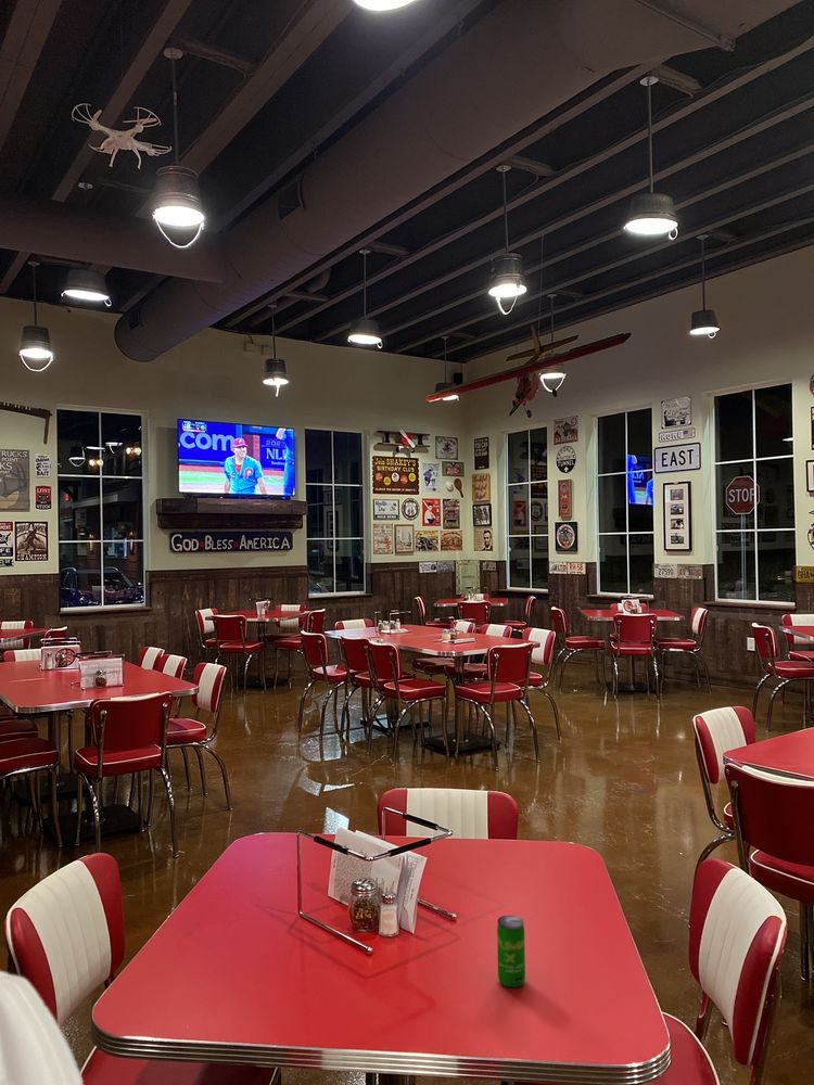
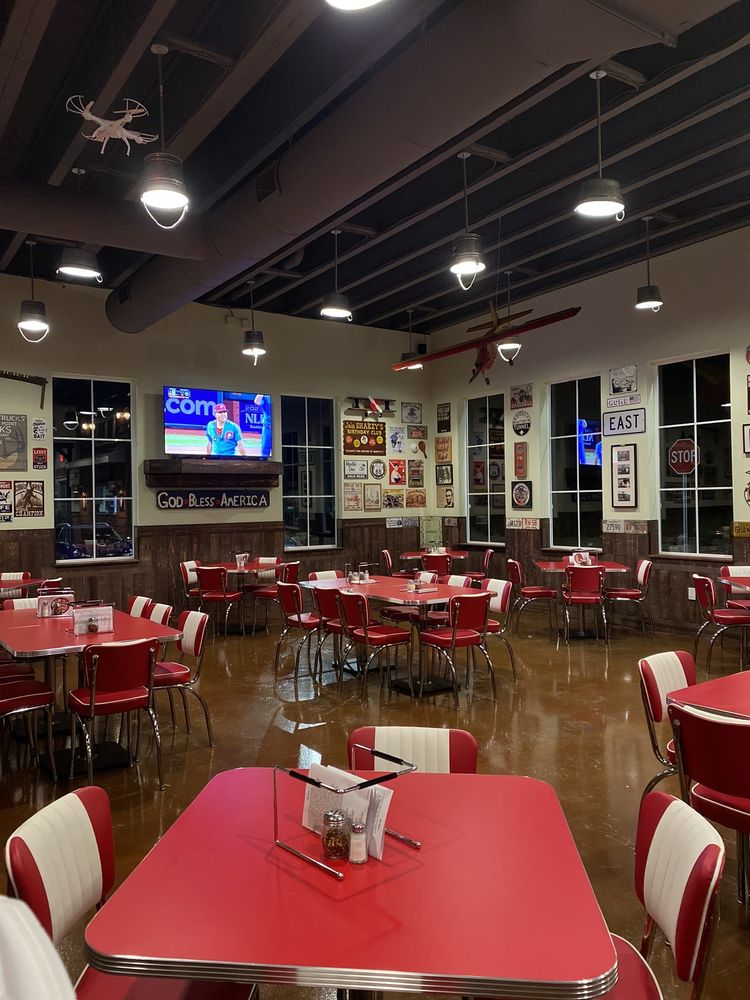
- beverage can [496,915,526,988]
